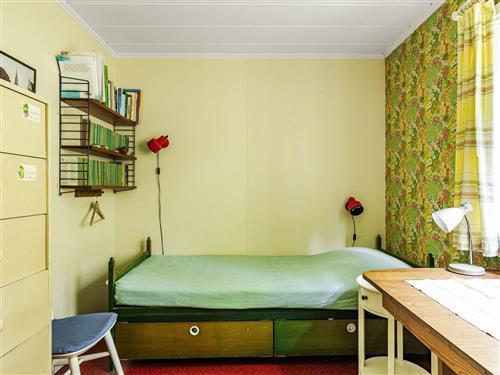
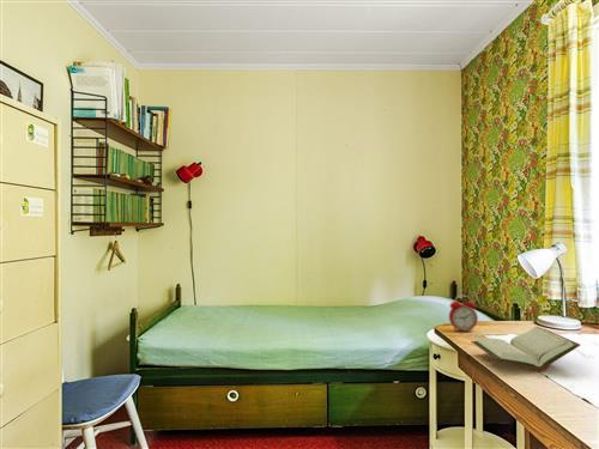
+ alarm clock [448,295,479,333]
+ book [470,324,581,372]
